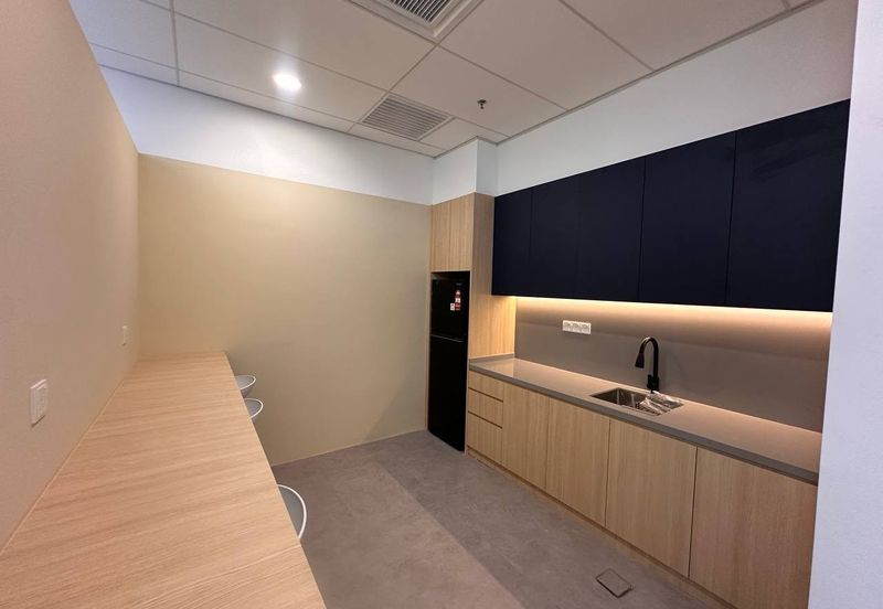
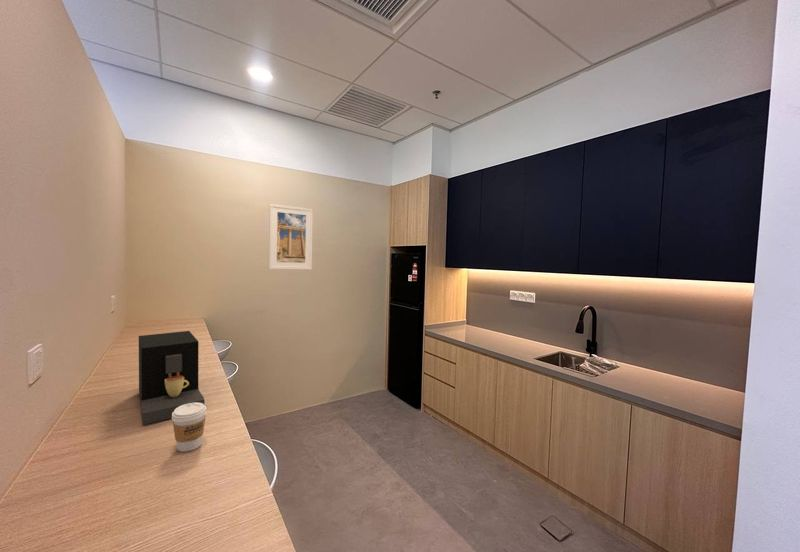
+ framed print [268,203,314,271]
+ coffee maker [138,330,205,426]
+ coffee cup [171,403,207,453]
